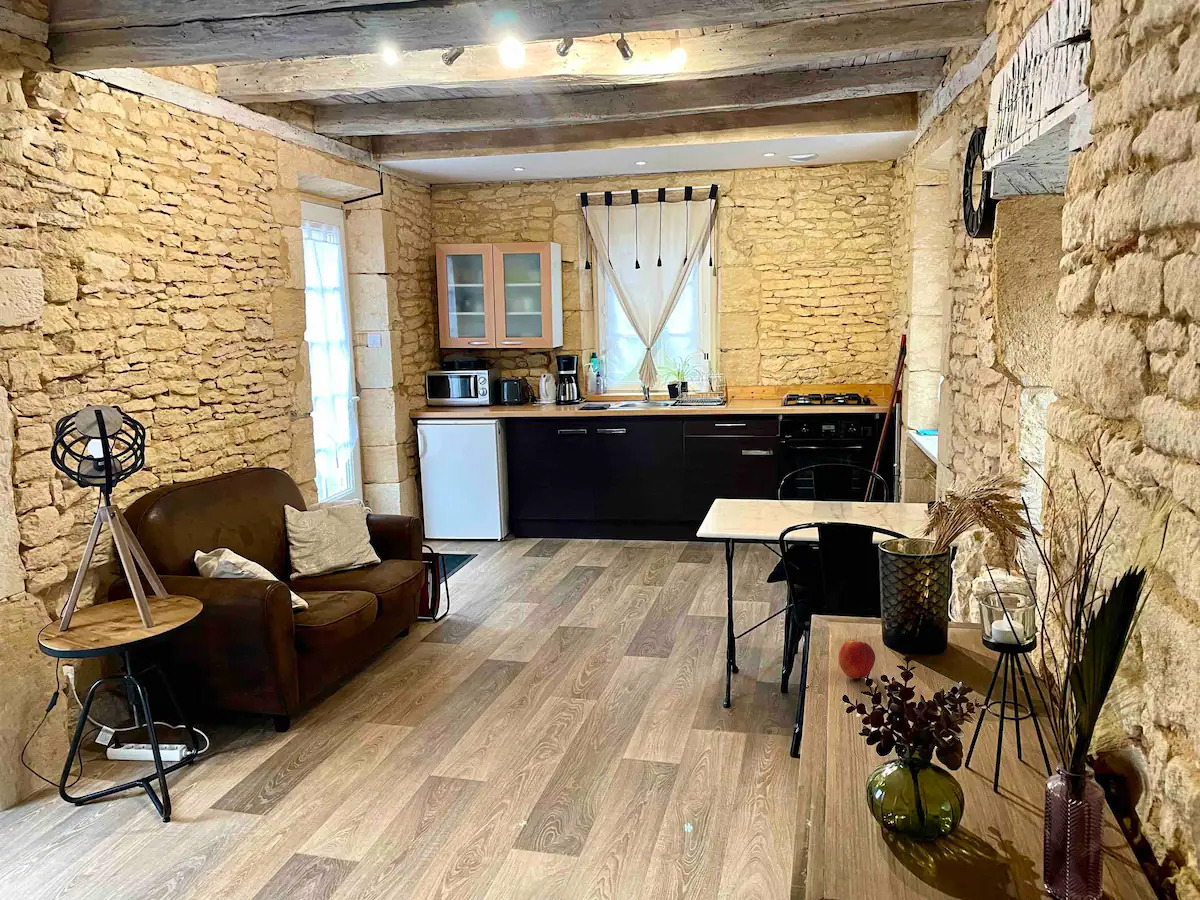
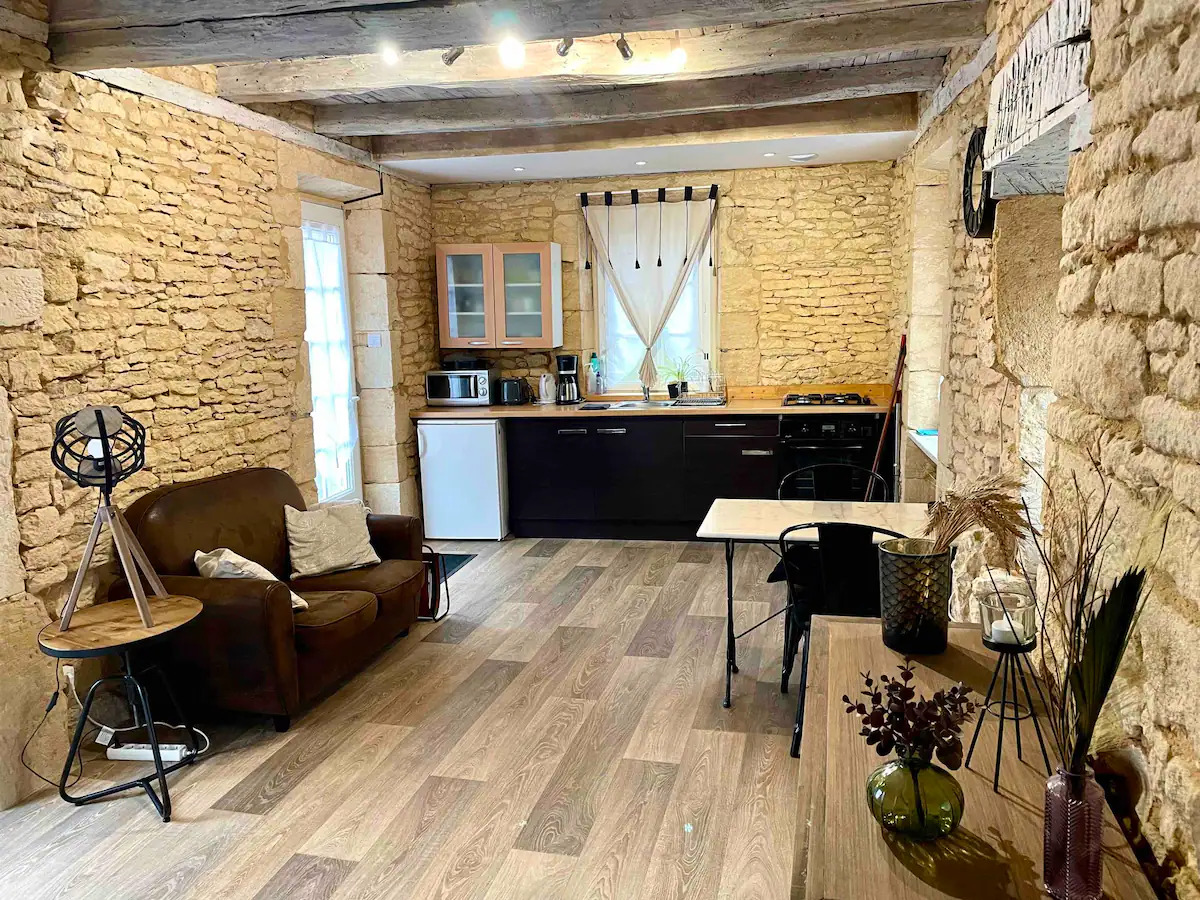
- peach [837,639,876,679]
